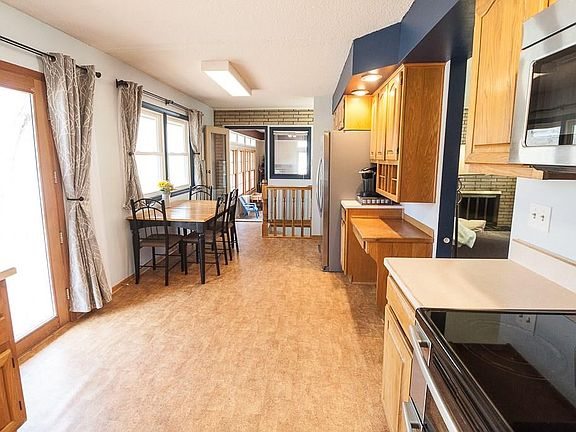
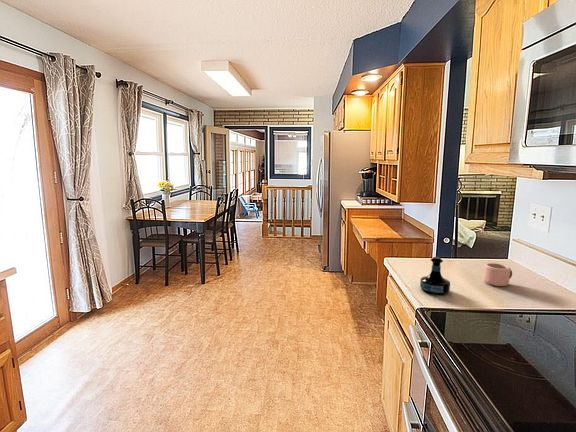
+ mug [483,262,513,287]
+ tequila bottle [419,256,451,296]
